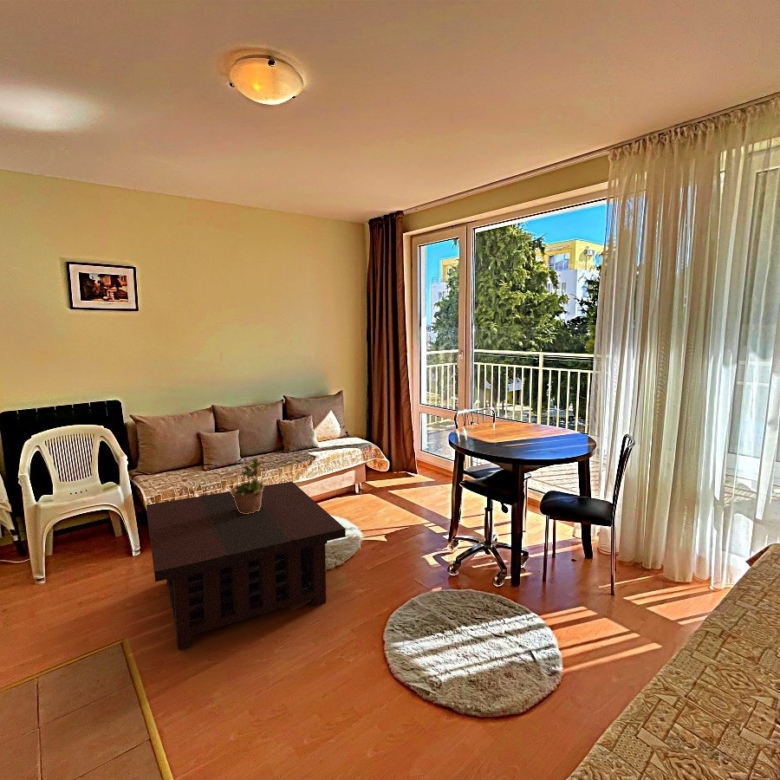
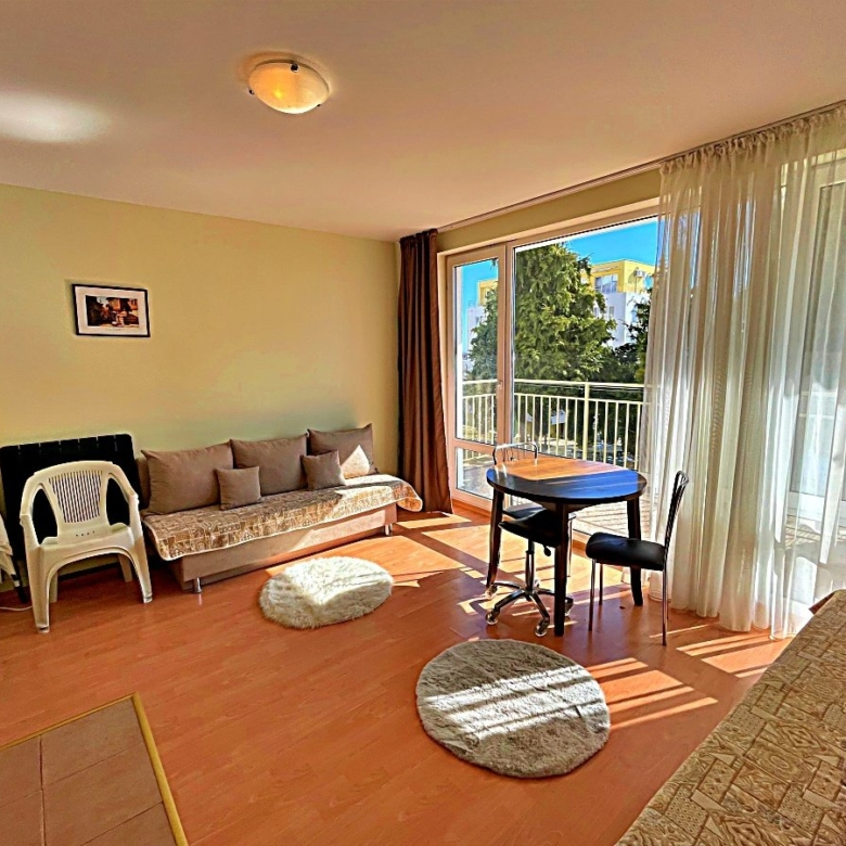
- coffee table [145,480,347,651]
- potted plant [229,454,265,514]
